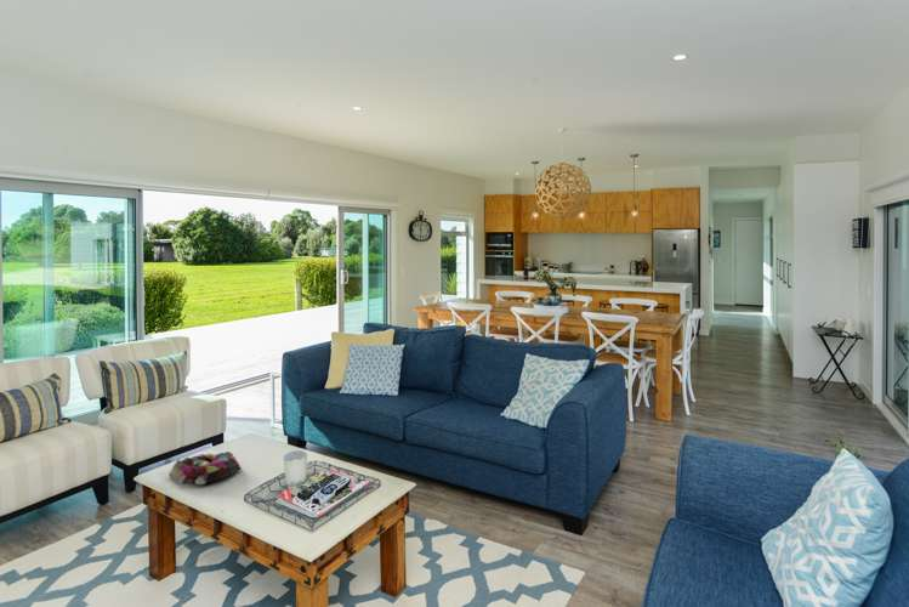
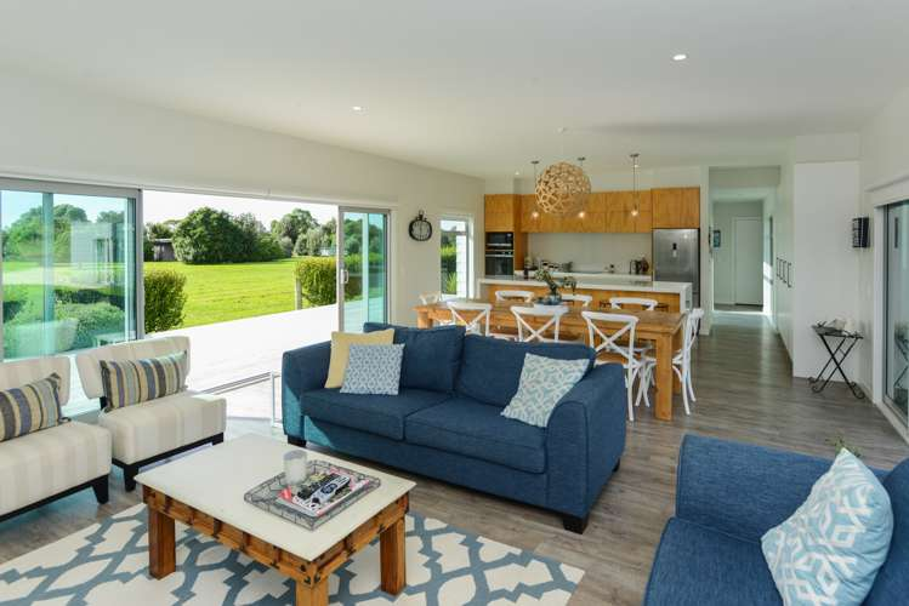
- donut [167,450,243,486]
